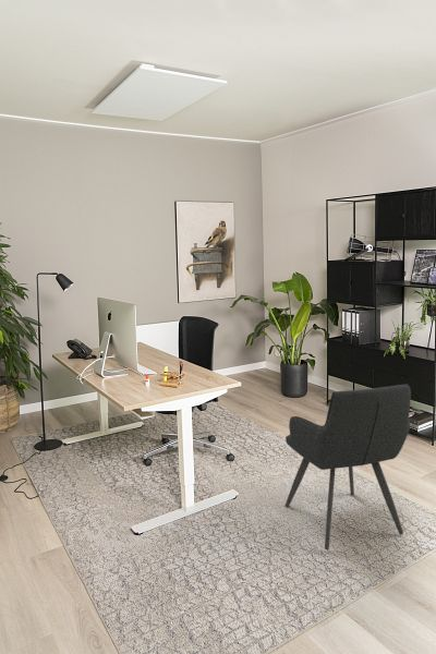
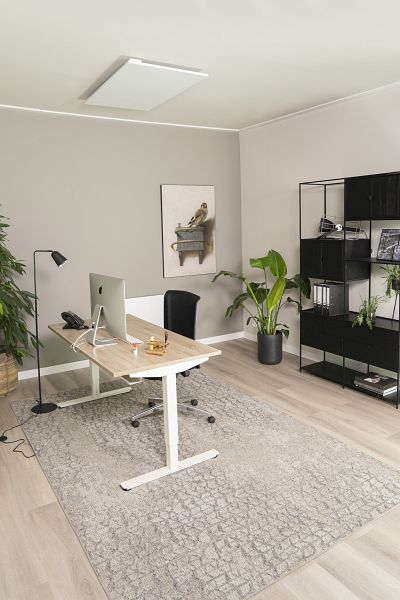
- armchair [284,383,412,550]
